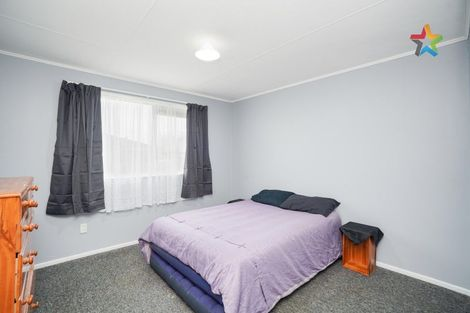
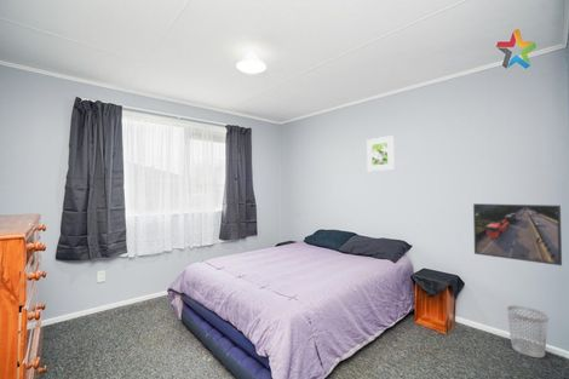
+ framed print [366,134,396,172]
+ wastebasket [506,304,550,358]
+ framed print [472,202,563,266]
